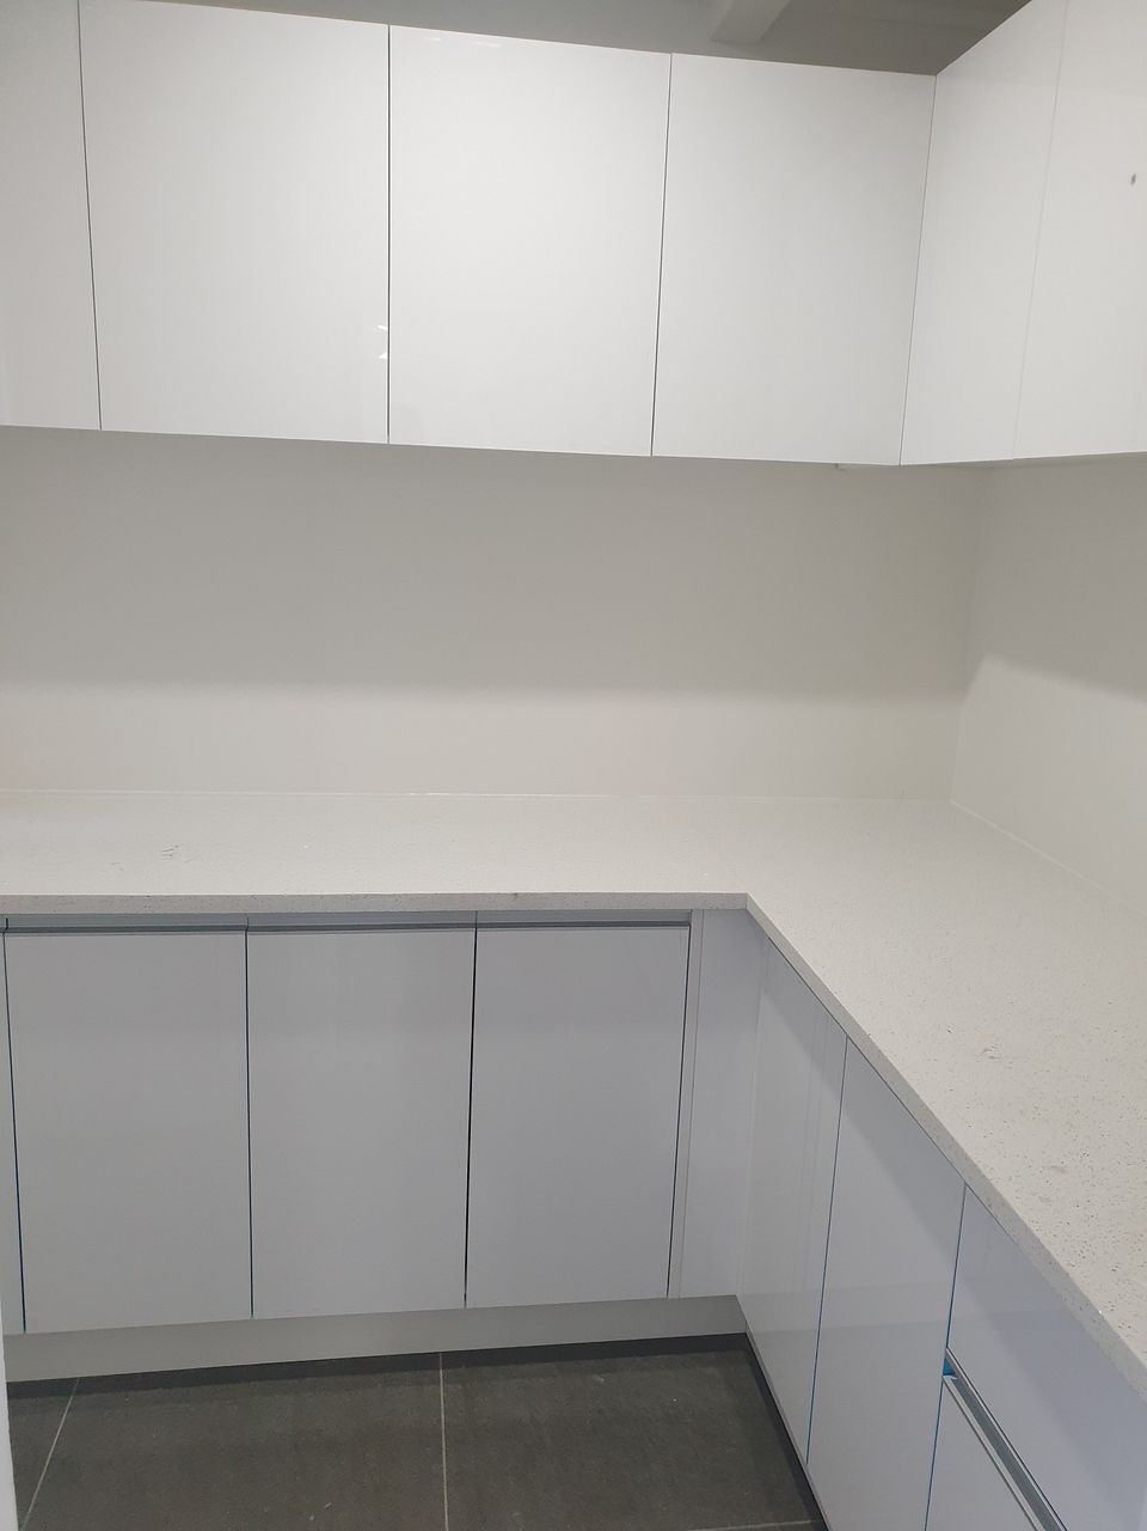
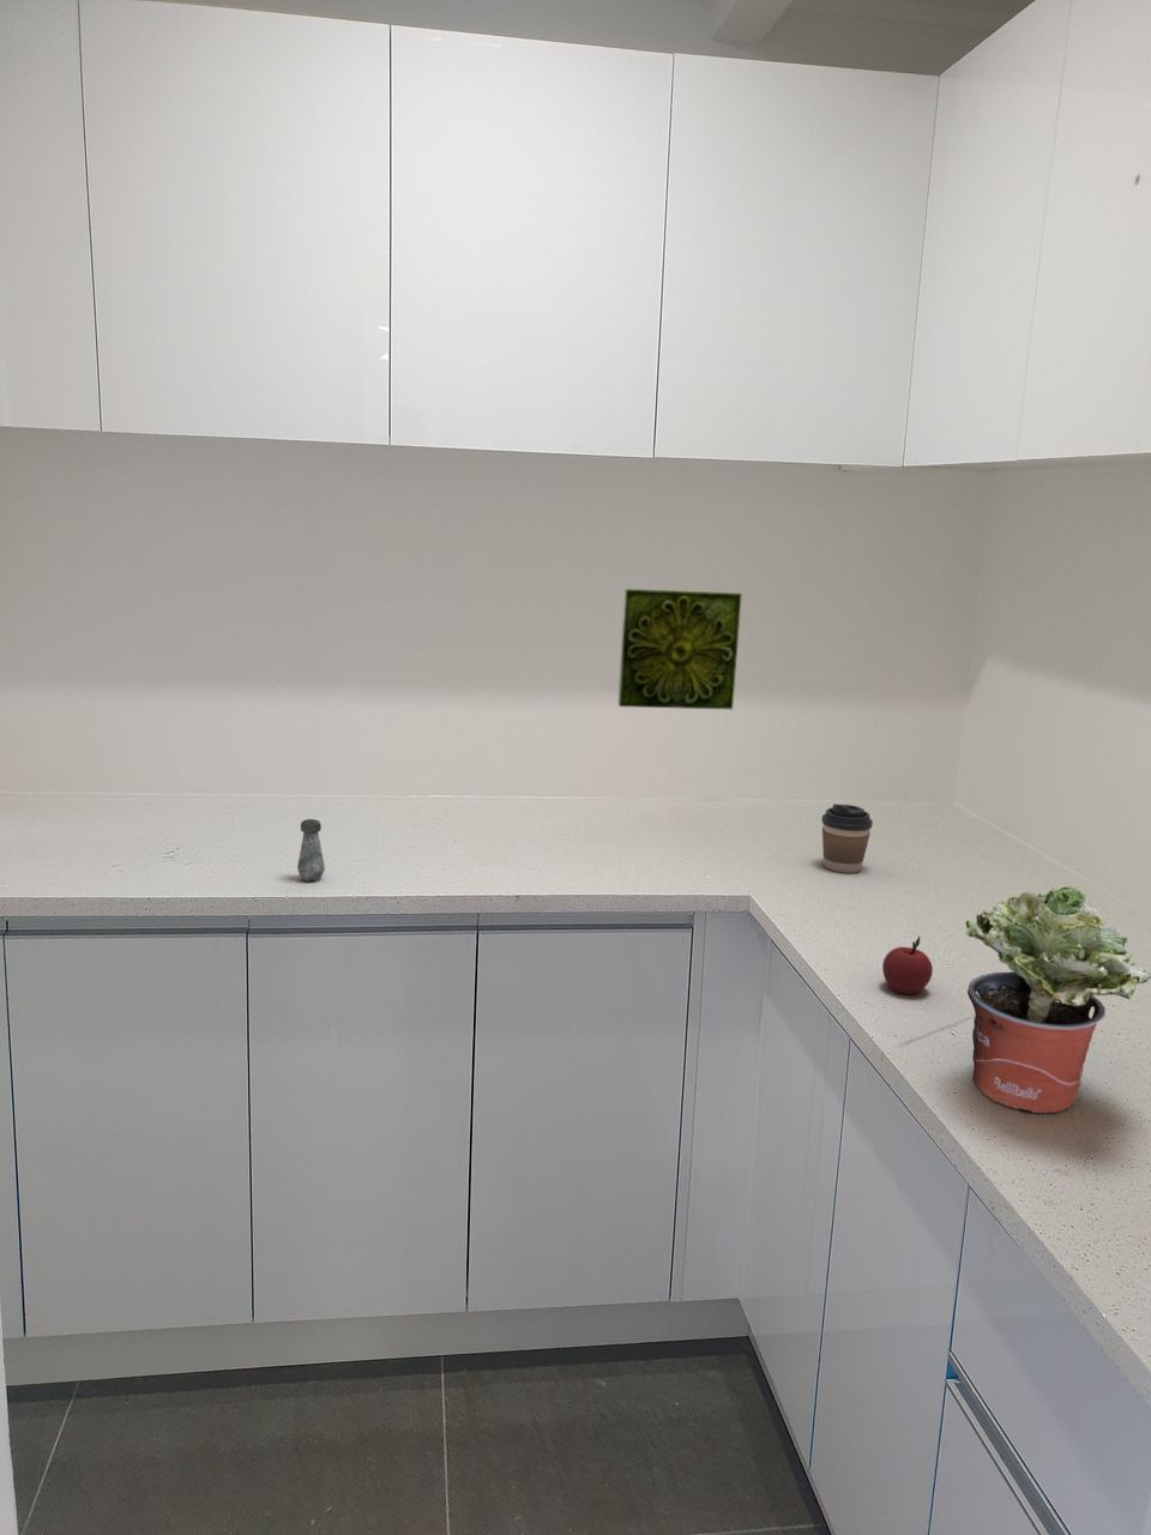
+ apple [881,936,935,996]
+ salt shaker [296,818,326,882]
+ potted plant [964,885,1151,1114]
+ coffee cup [821,804,874,874]
+ decorative tile [617,587,744,709]
